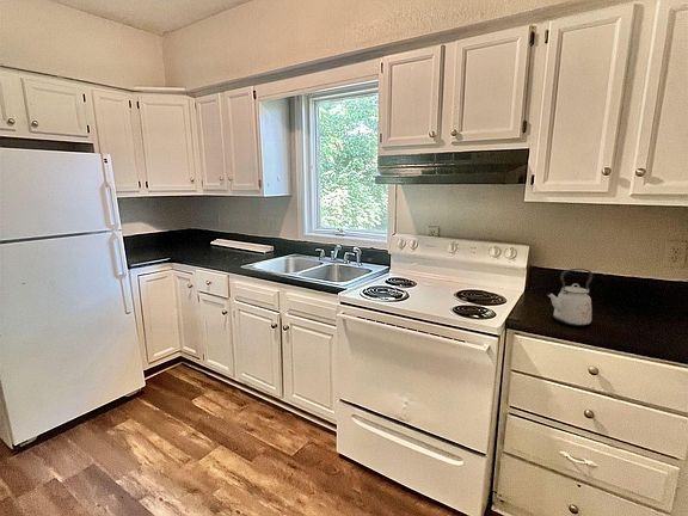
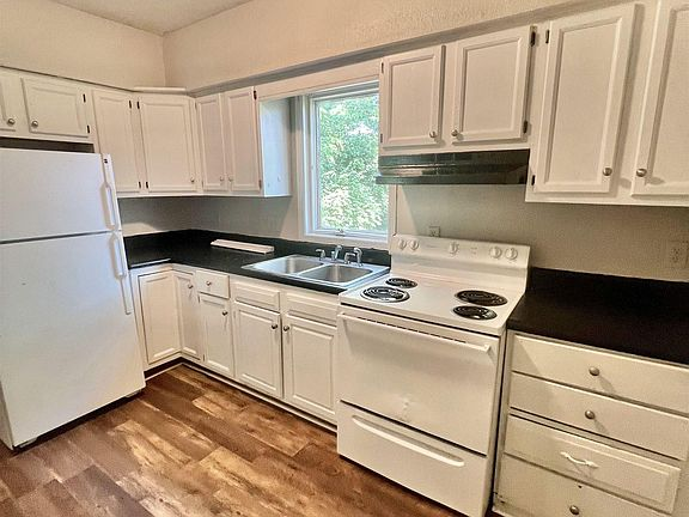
- kettle [546,268,594,327]
